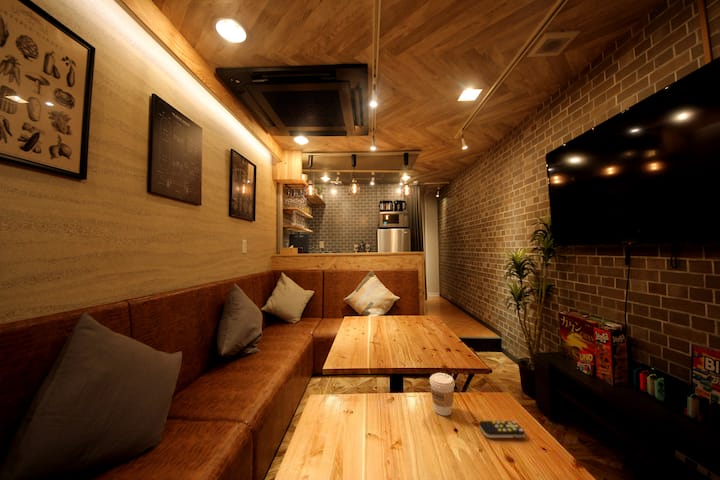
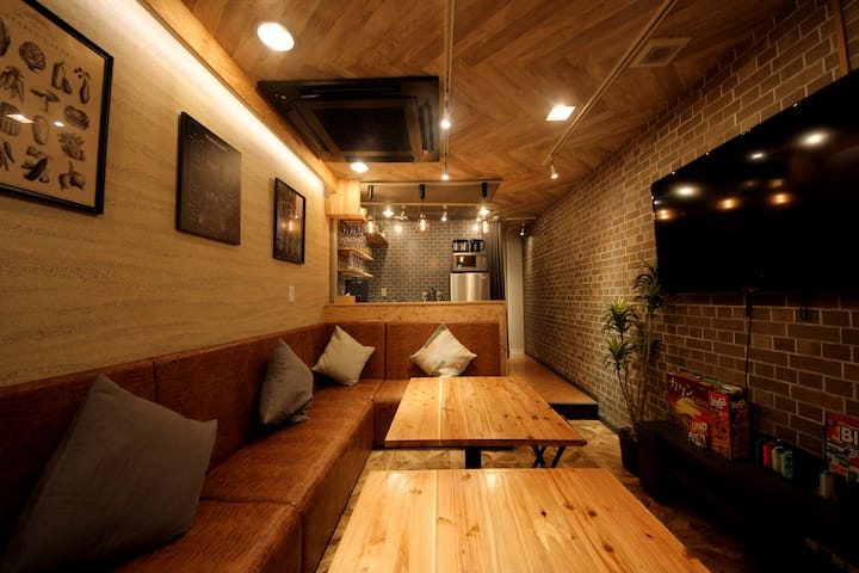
- remote control [478,420,526,439]
- coffee cup [429,372,456,417]
